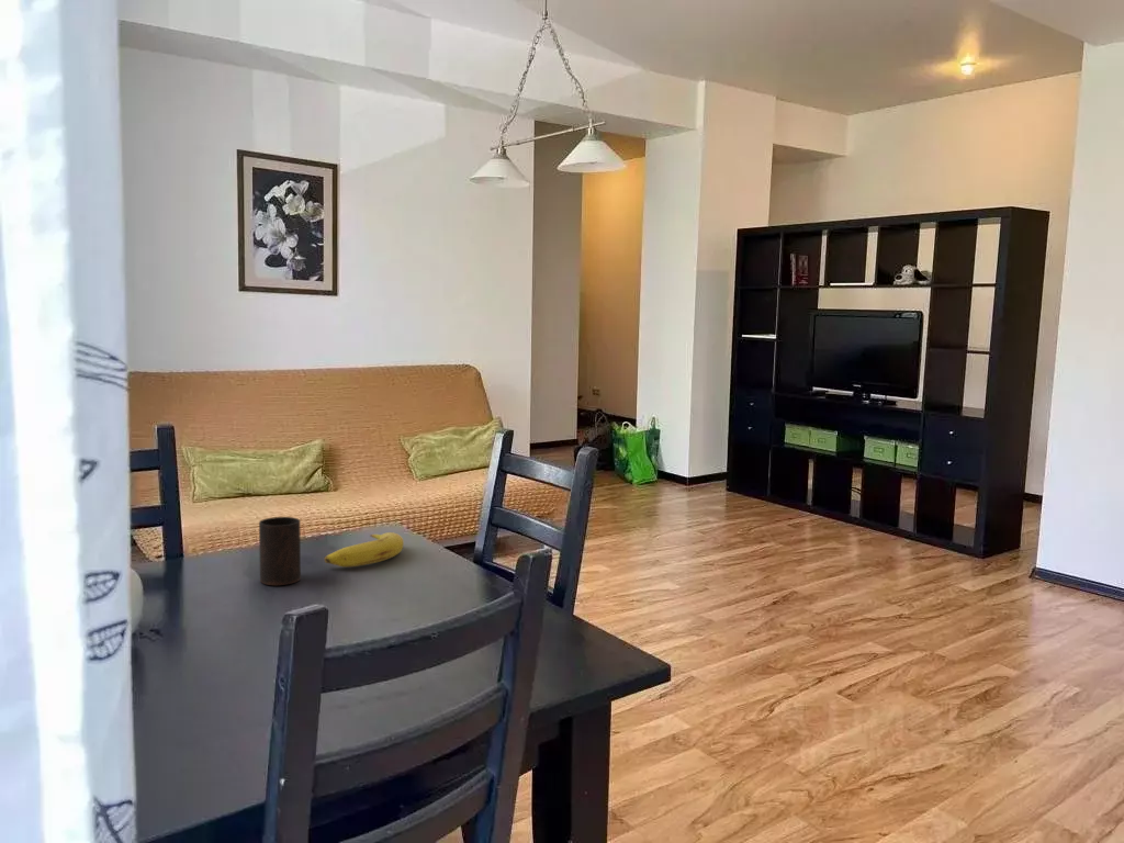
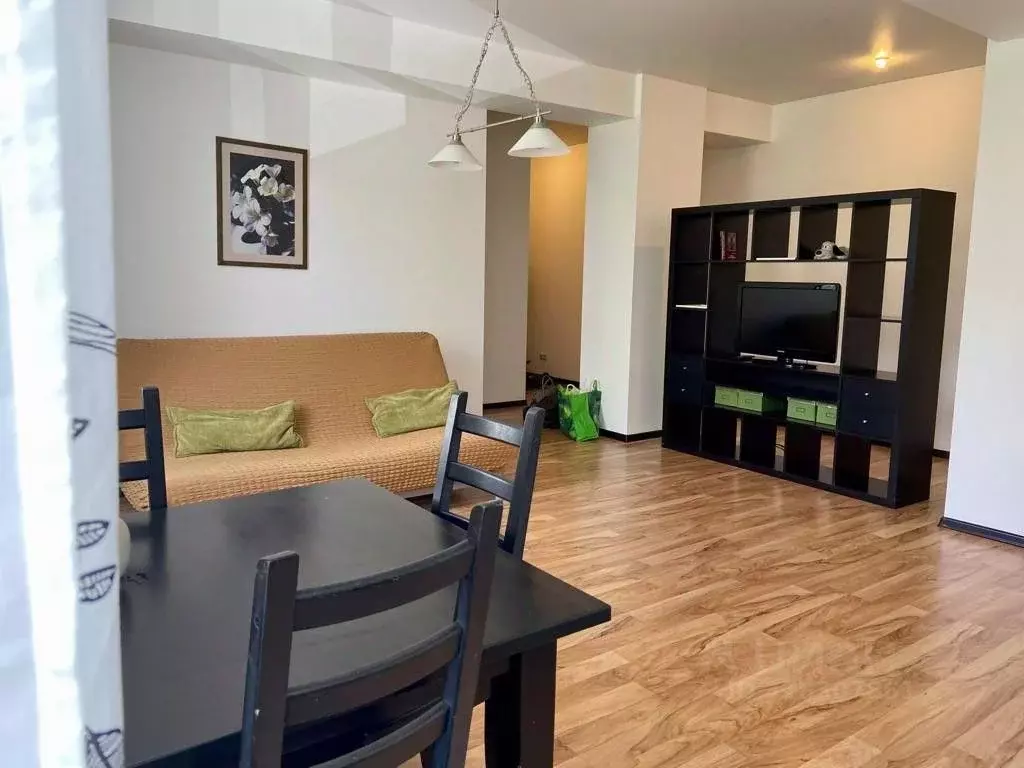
- fruit [323,531,405,567]
- cup [258,516,302,586]
